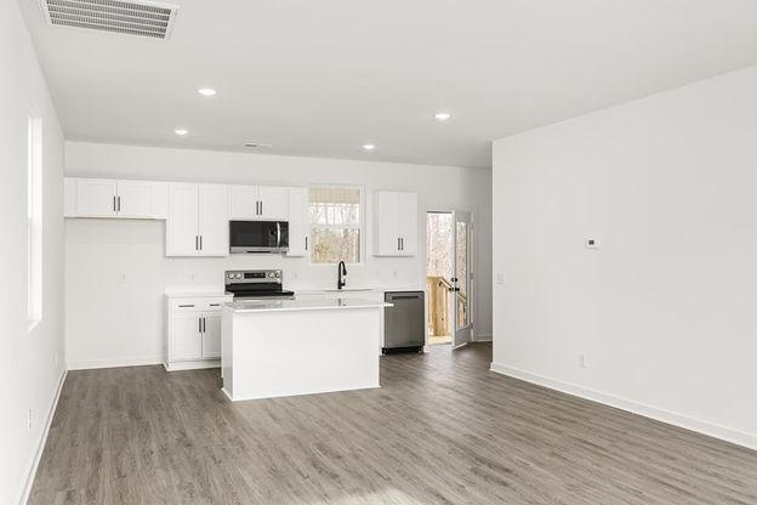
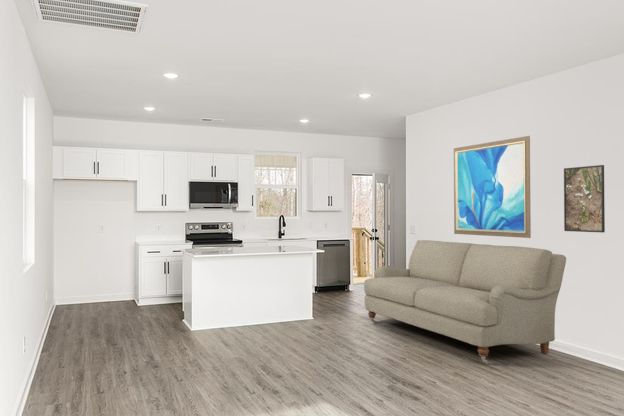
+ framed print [563,164,606,233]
+ wall art [453,135,532,239]
+ sofa [363,239,567,365]
